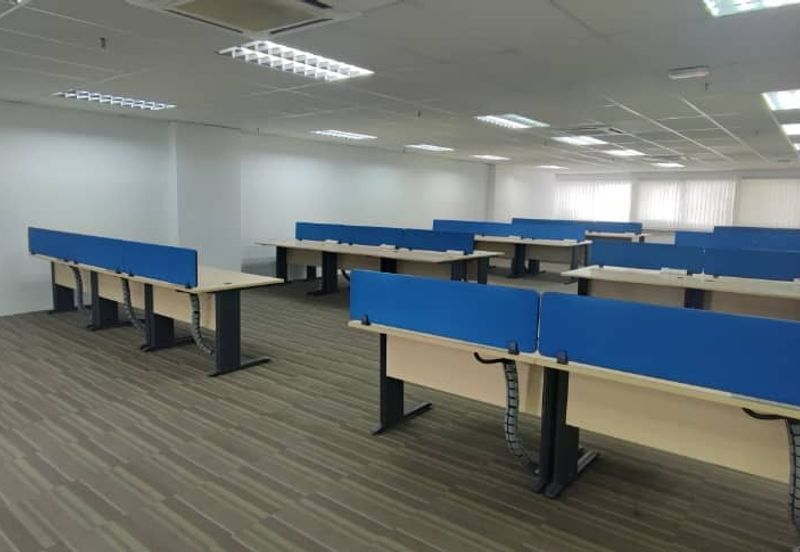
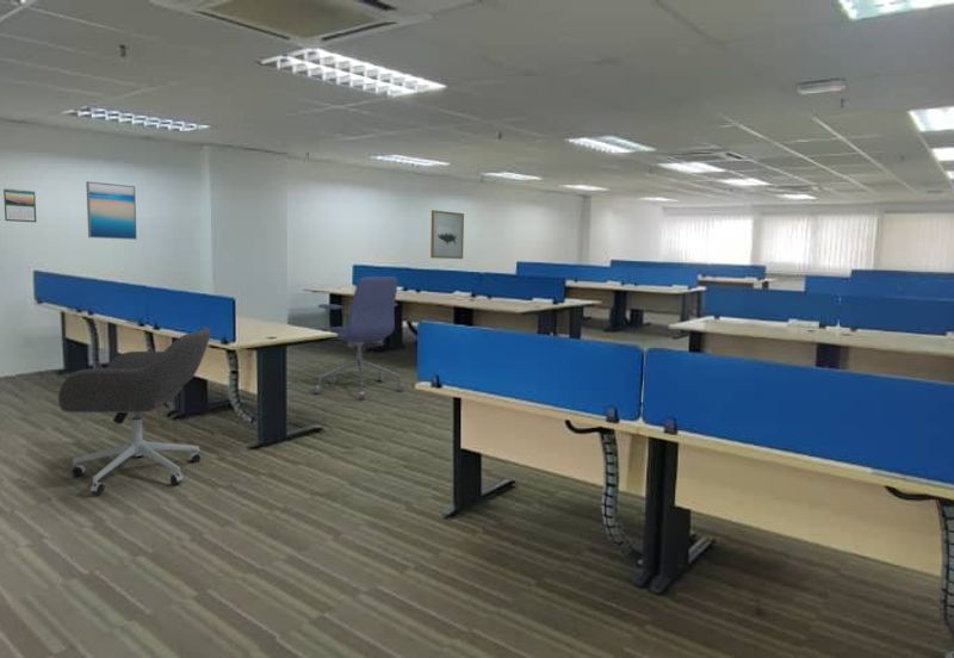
+ wall art [85,180,138,241]
+ office chair [312,275,407,399]
+ office chair [57,325,211,495]
+ calendar [2,187,37,223]
+ wall art [429,209,465,260]
